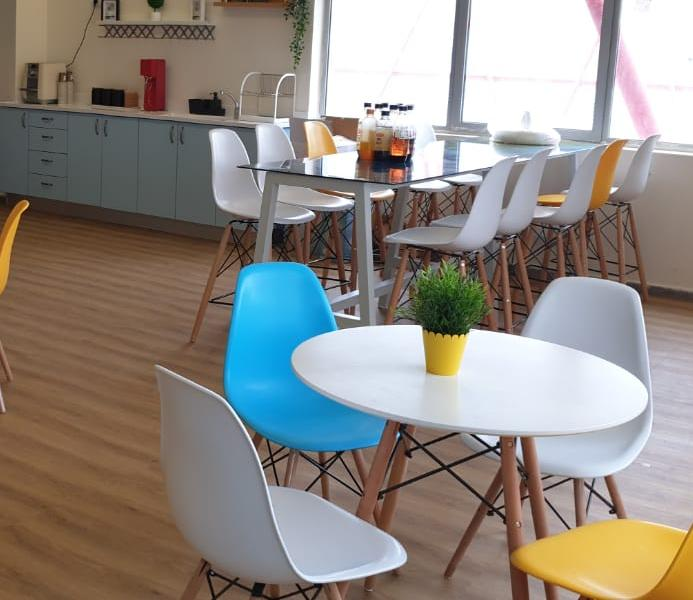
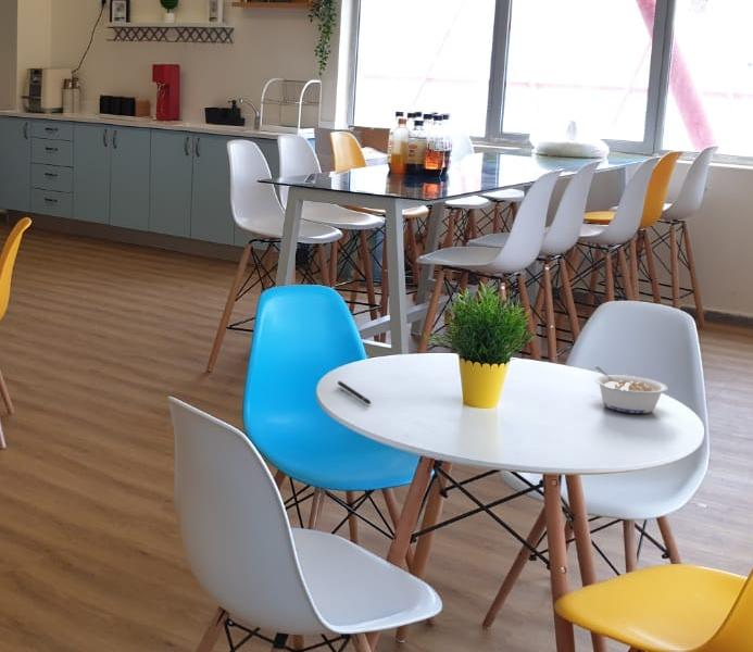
+ pen [337,380,373,405]
+ legume [593,365,668,414]
